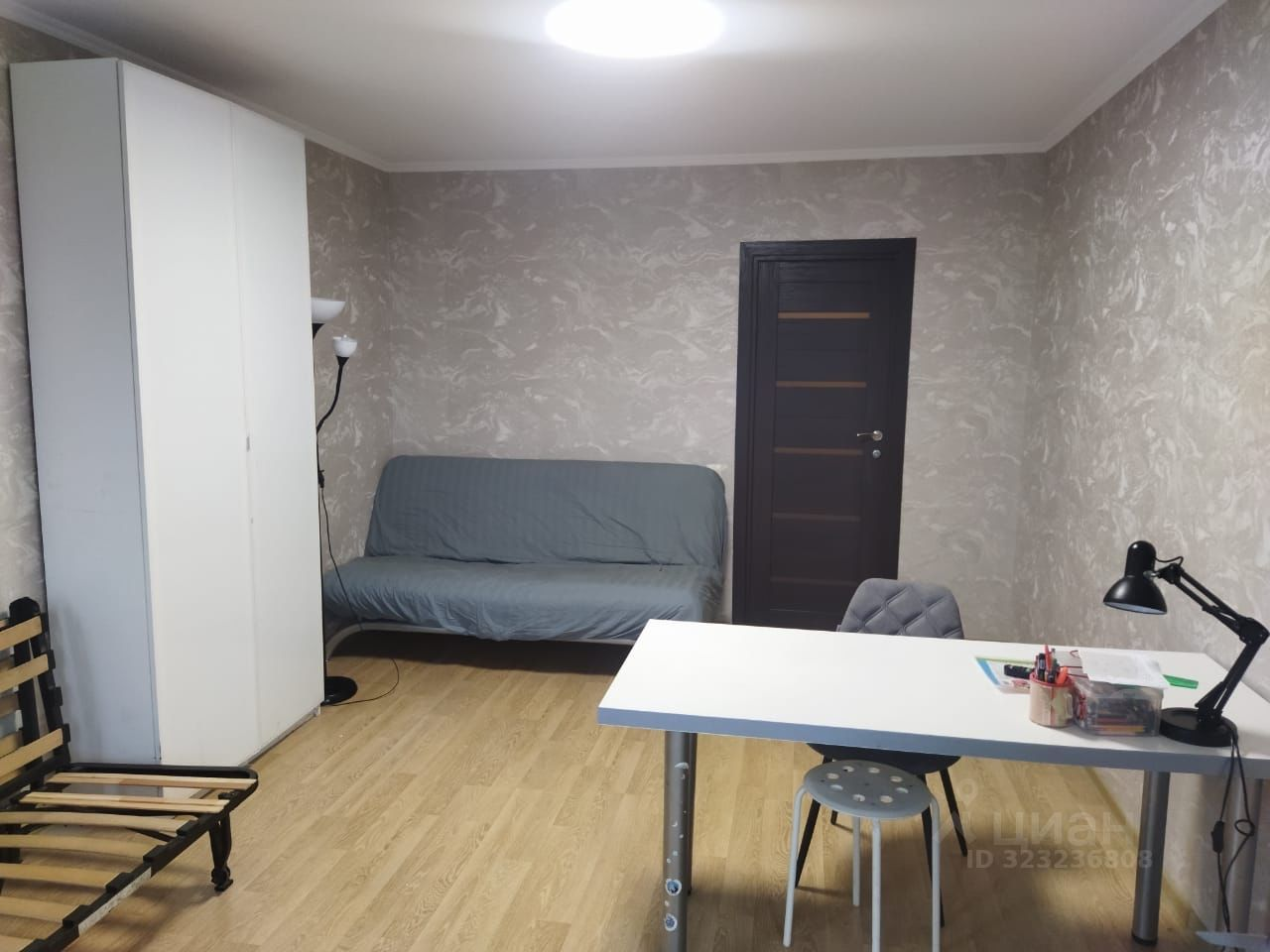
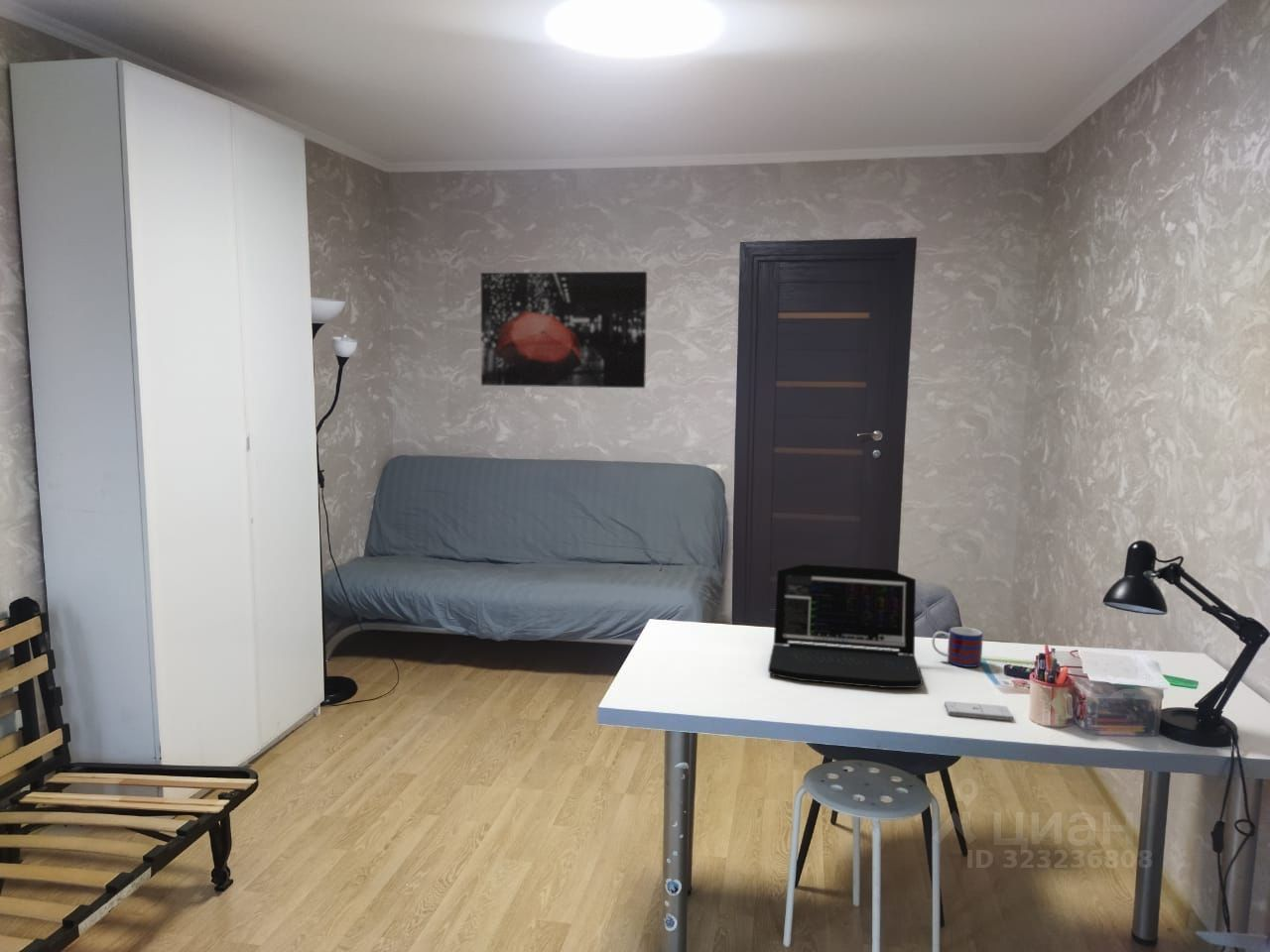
+ smartphone [944,700,1014,722]
+ mug [931,626,984,668]
+ wall art [480,271,648,389]
+ laptop [767,563,924,689]
